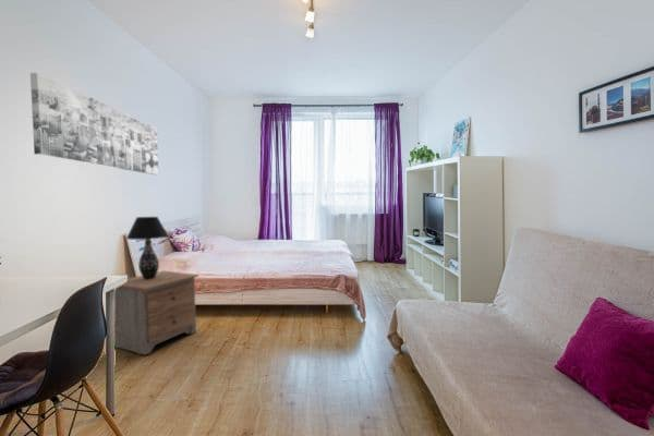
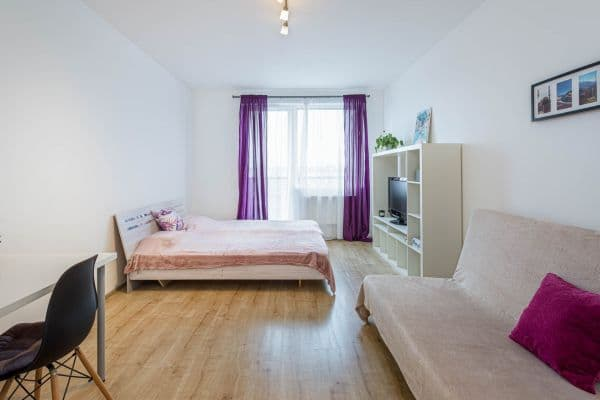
- nightstand [113,269,199,355]
- wall art [29,72,159,175]
- table lamp [125,216,170,279]
